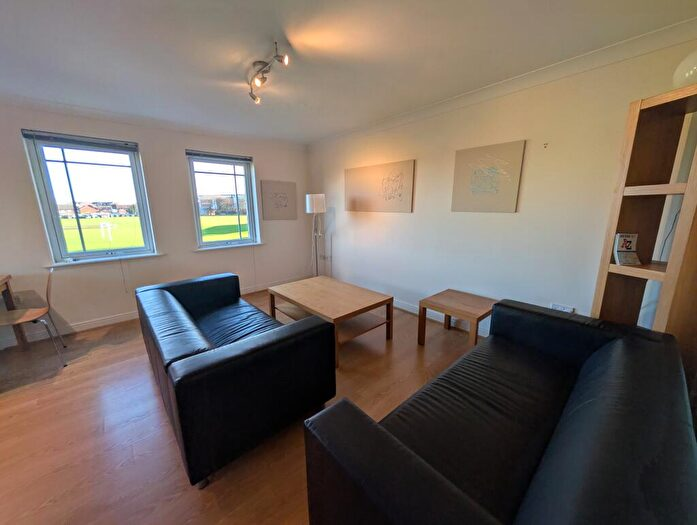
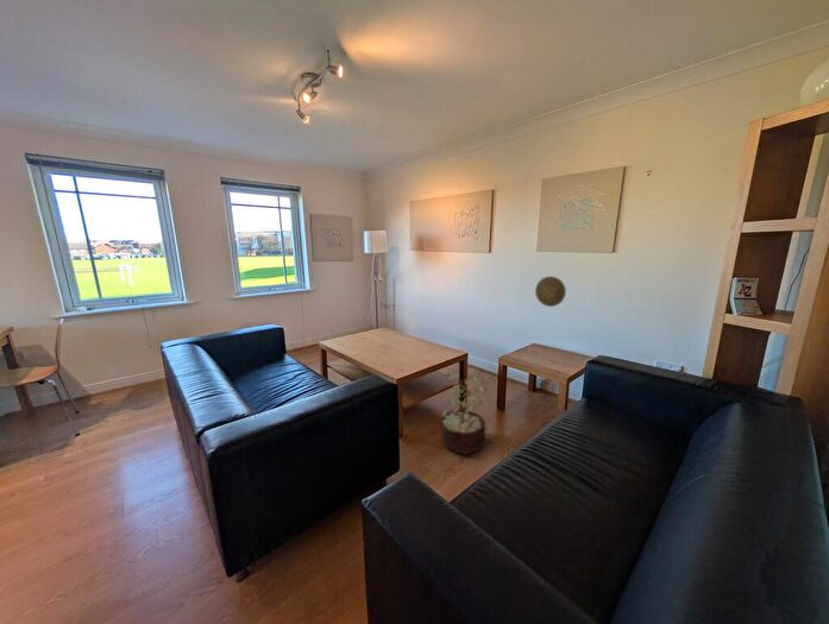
+ decorative plate [534,276,567,308]
+ decorative plant [439,371,489,455]
